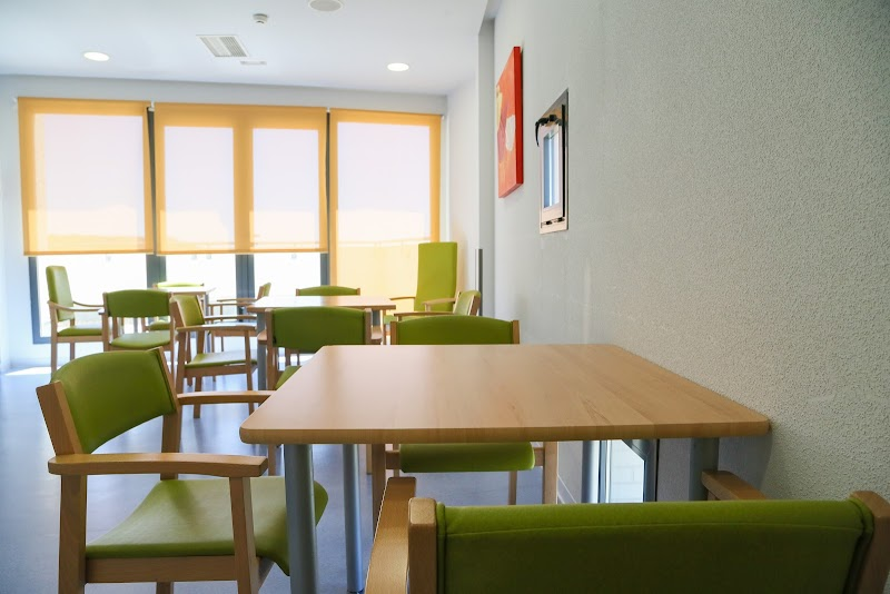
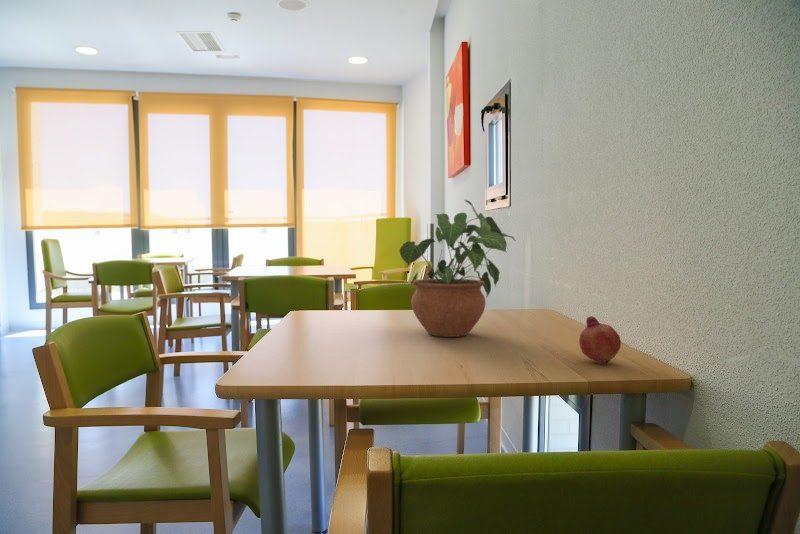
+ potted plant [399,199,516,338]
+ fruit [578,315,622,363]
